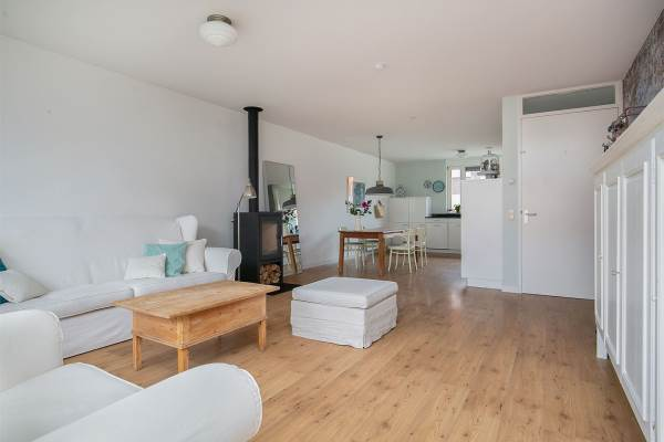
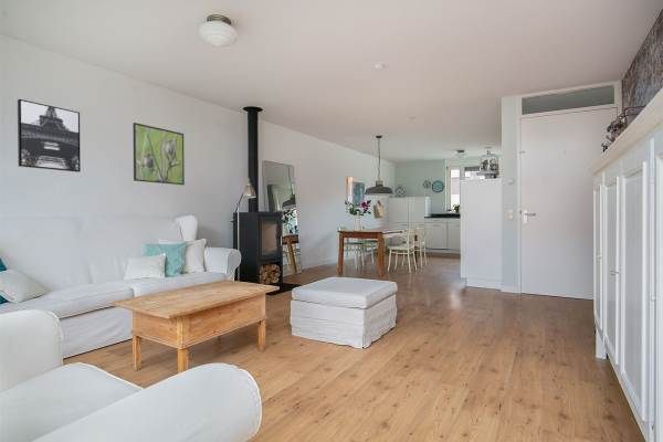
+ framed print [131,122,186,186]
+ wall art [17,98,82,173]
